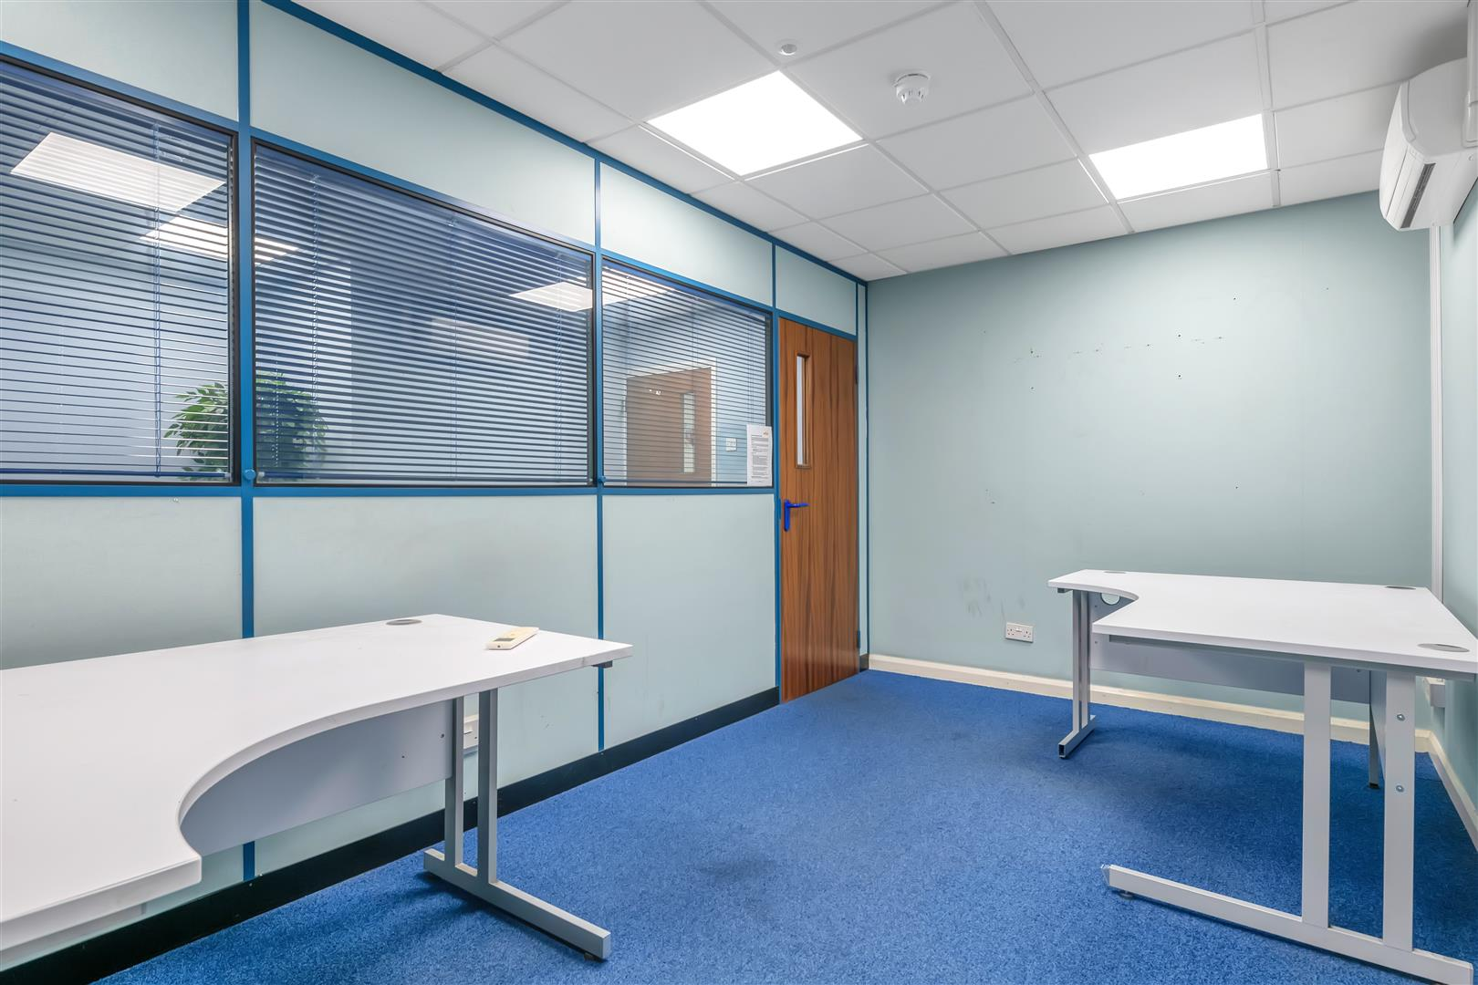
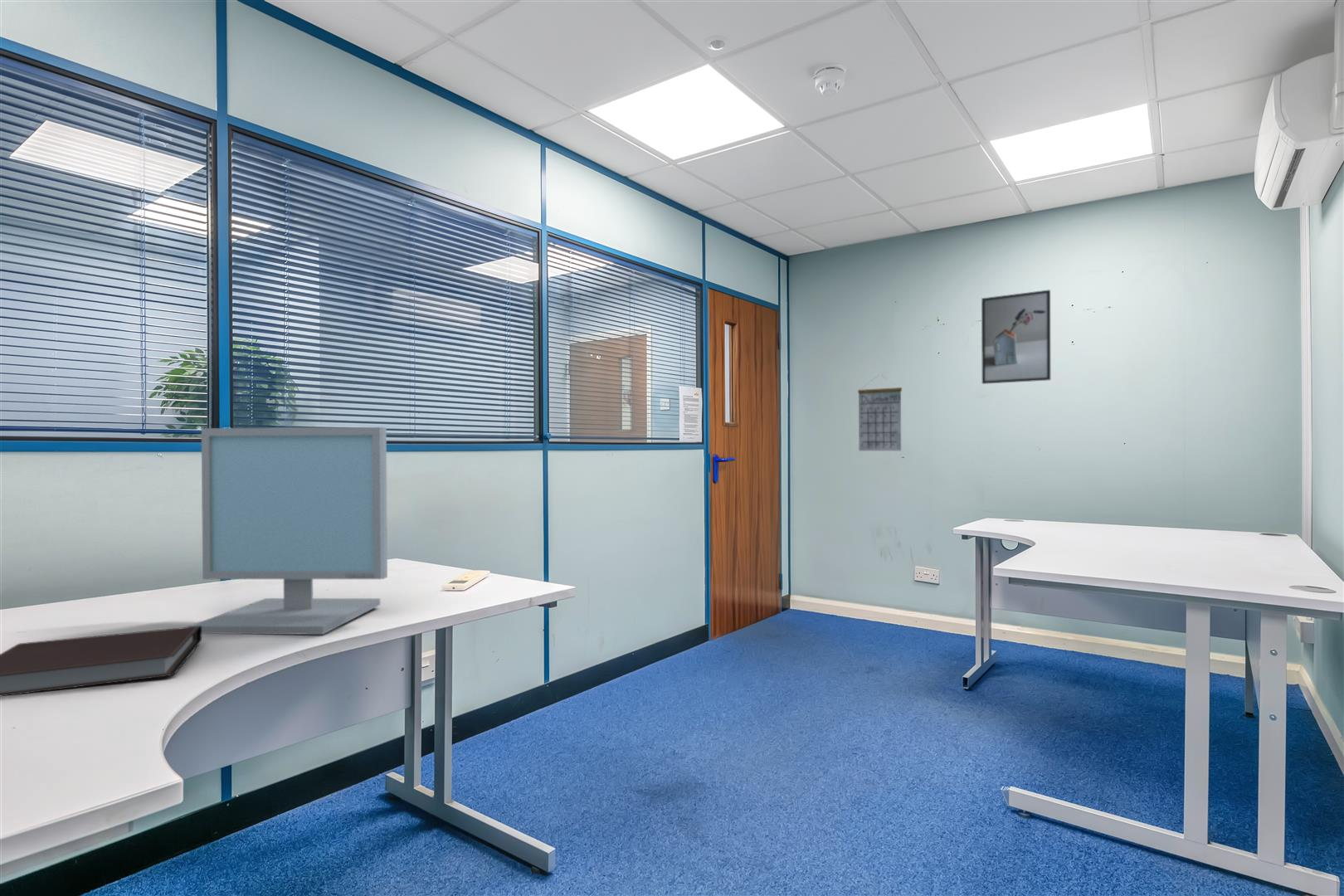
+ computer monitor [187,426,388,635]
+ notebook [0,626,202,697]
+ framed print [981,289,1051,385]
+ calendar [857,375,903,451]
